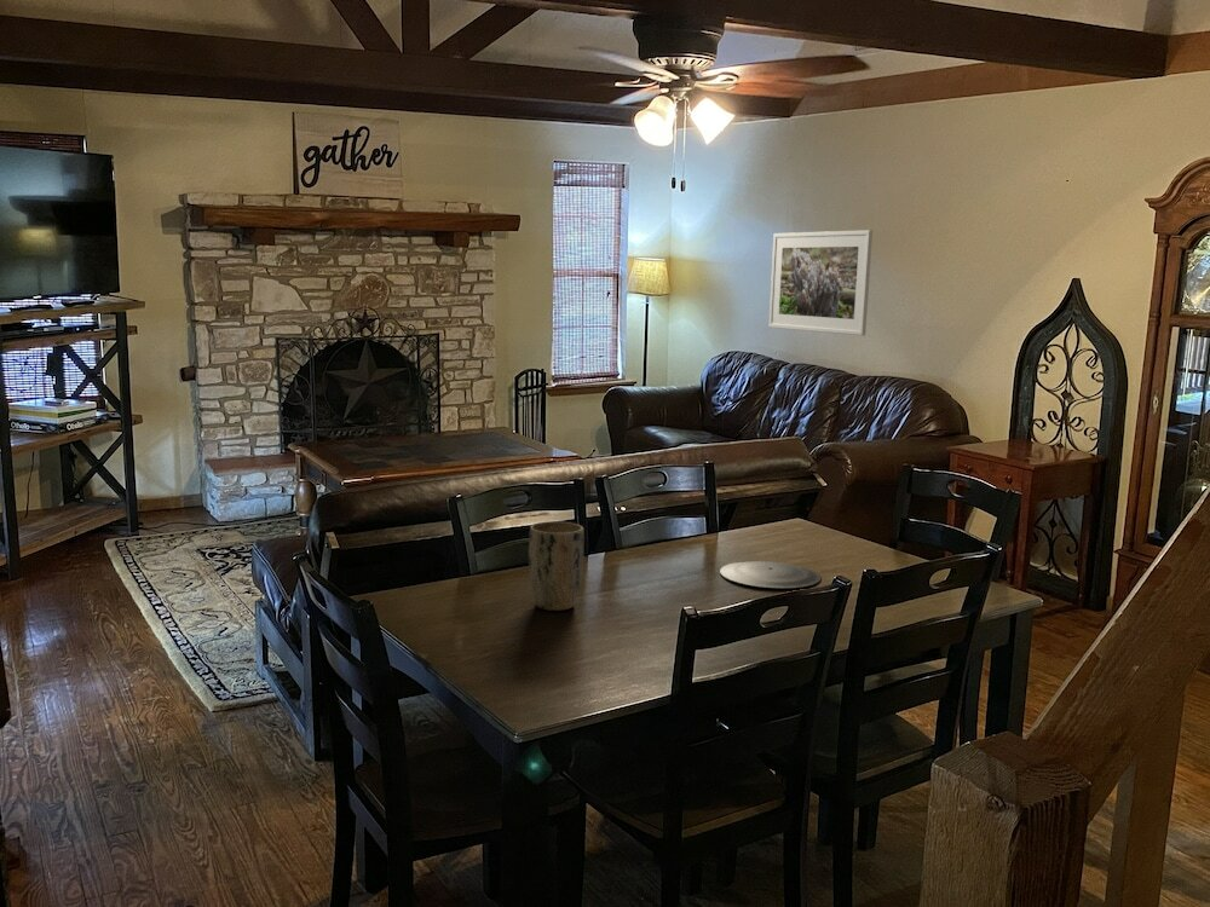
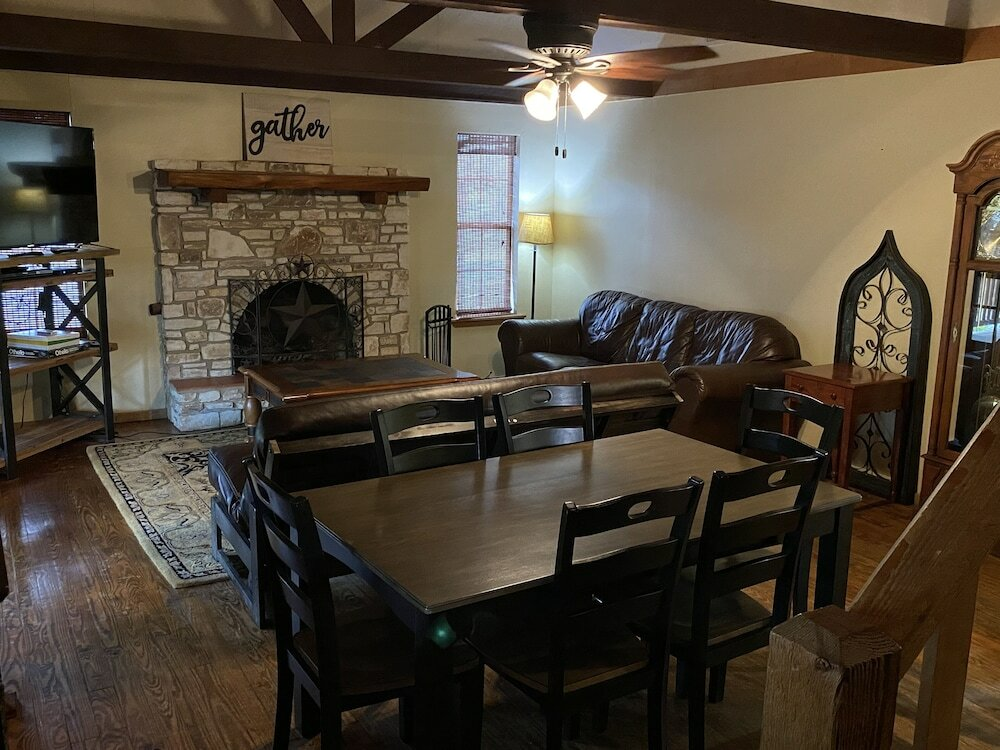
- plate [719,560,822,589]
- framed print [768,229,874,336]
- plant pot [528,520,586,612]
